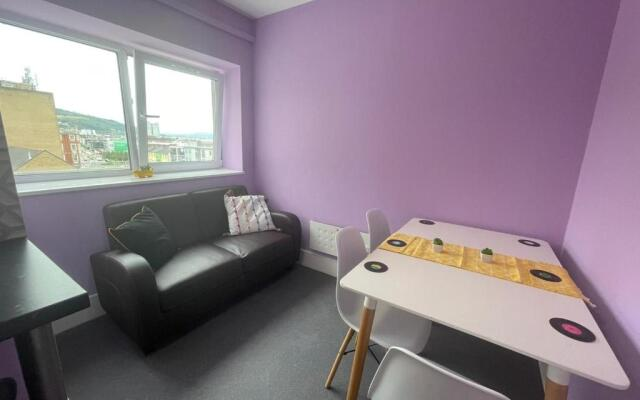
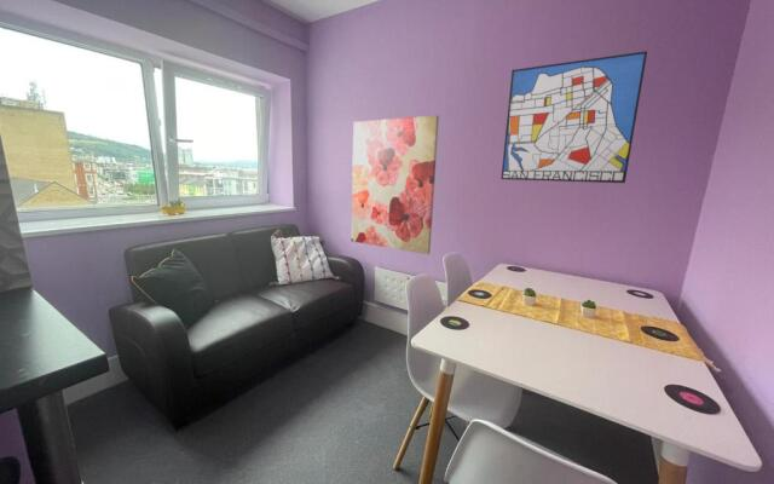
+ wall art [499,50,648,184]
+ wall art [350,114,440,255]
